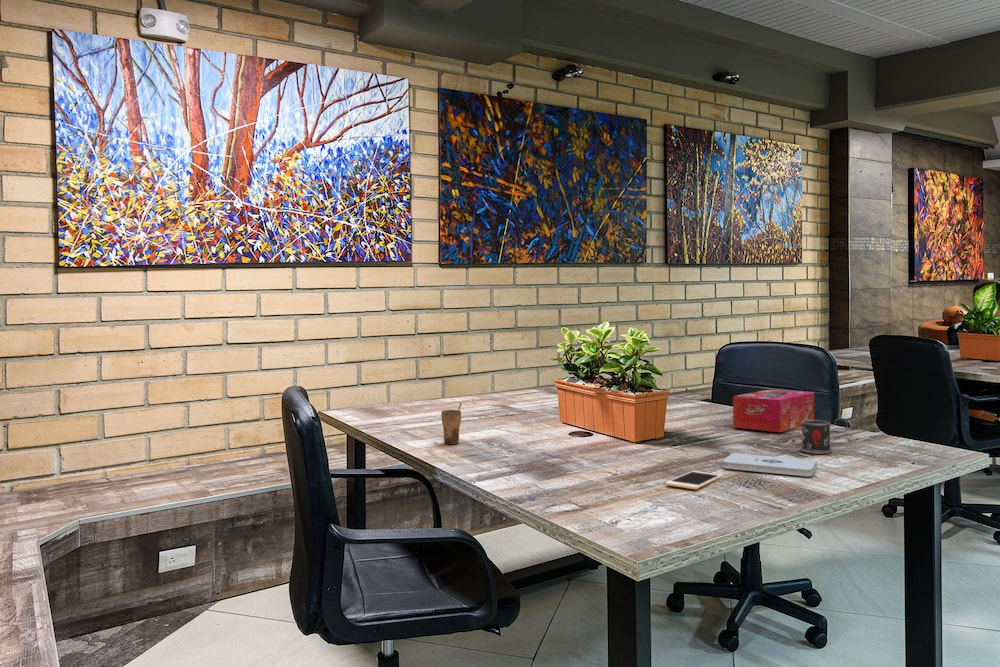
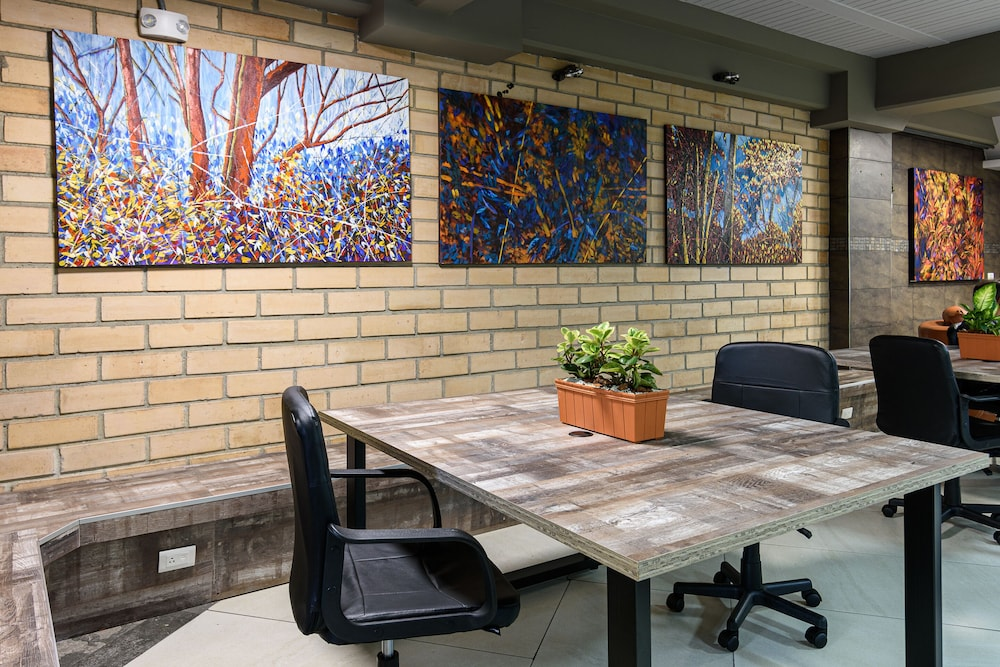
- cup [441,402,462,445]
- notepad [722,452,818,477]
- tissue box [732,388,815,433]
- mug [799,417,849,455]
- cell phone [664,470,723,490]
